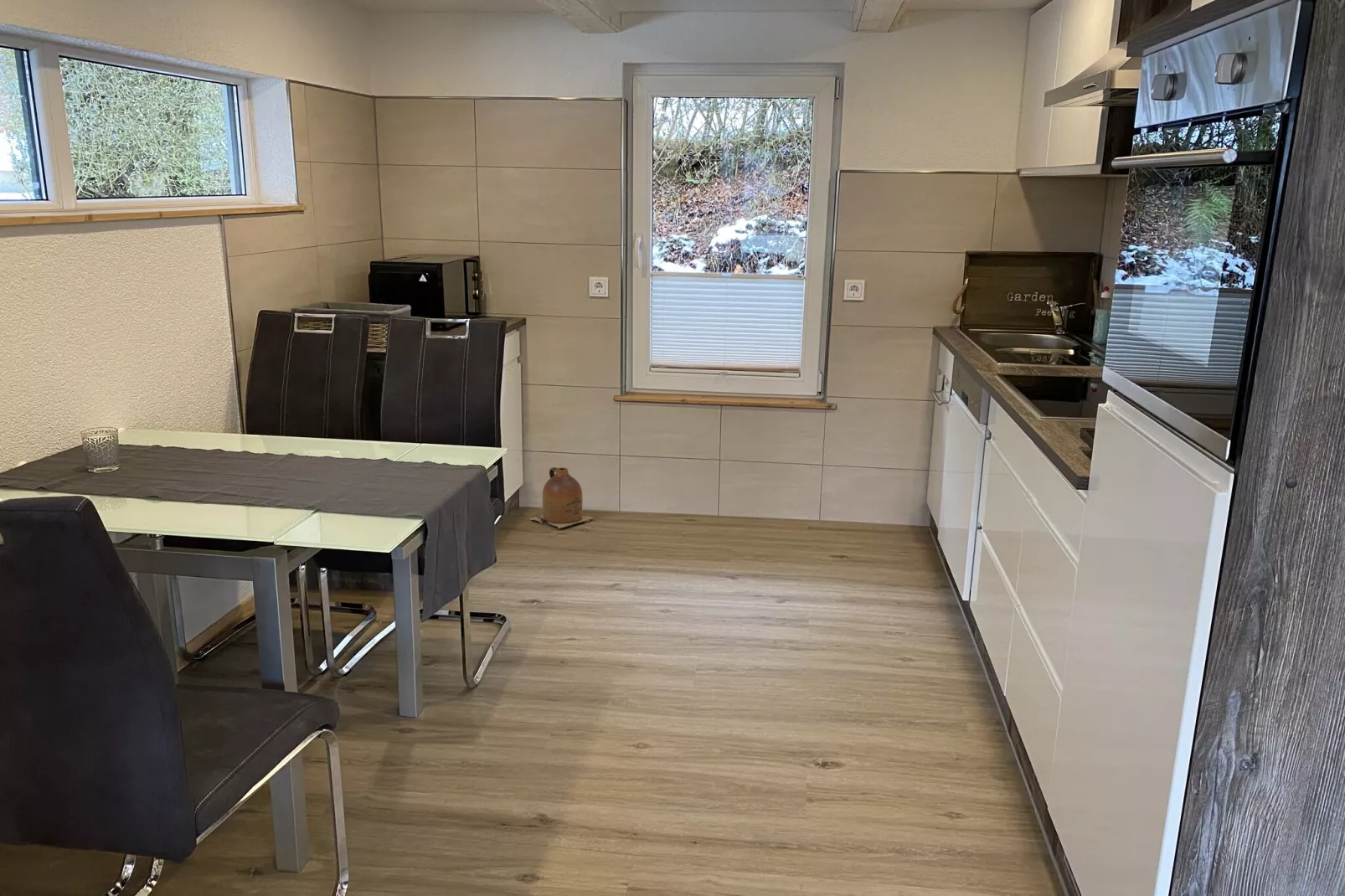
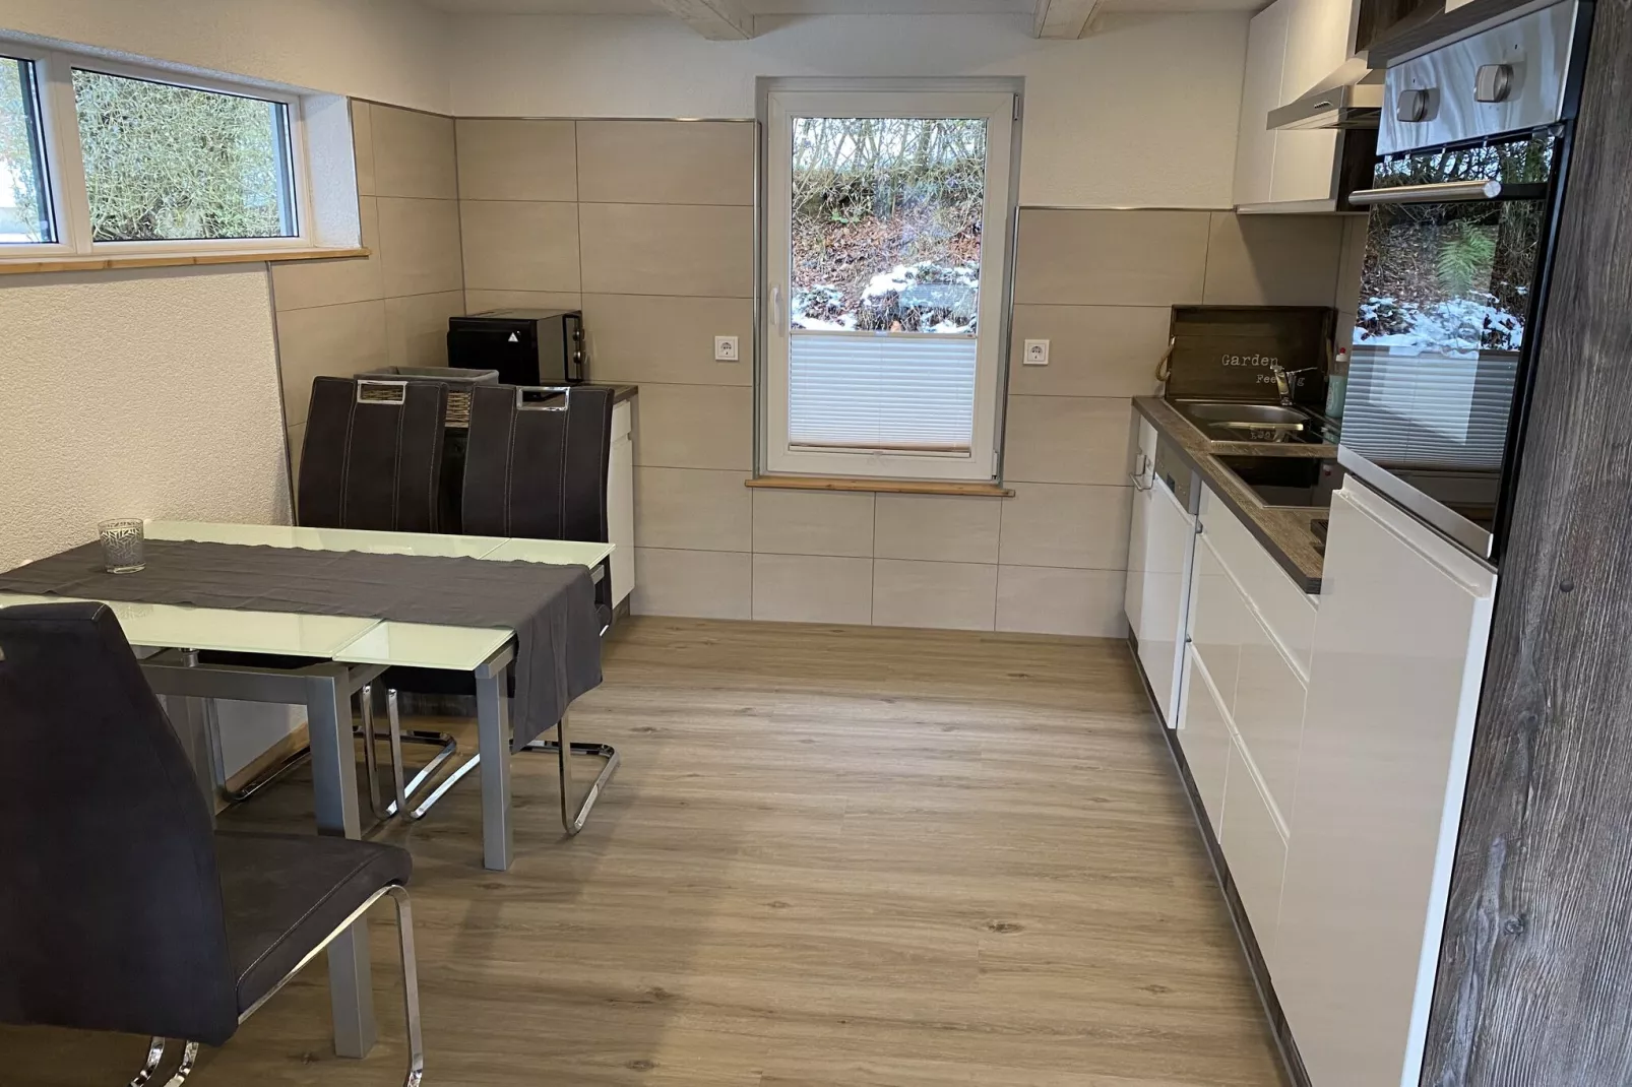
- ceramic jug [529,466,595,529]
